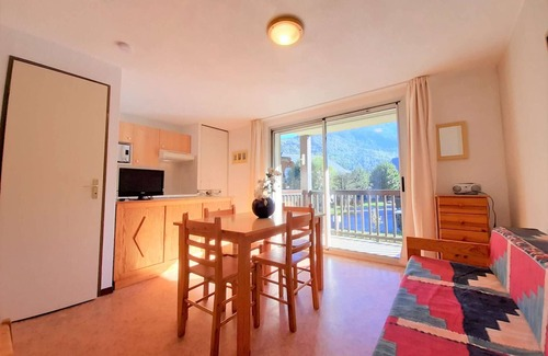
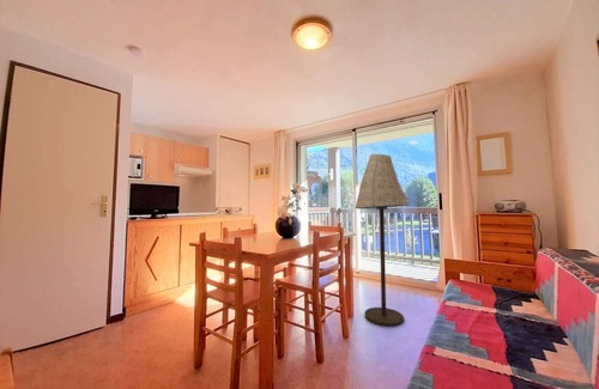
+ floor lamp [355,153,410,328]
